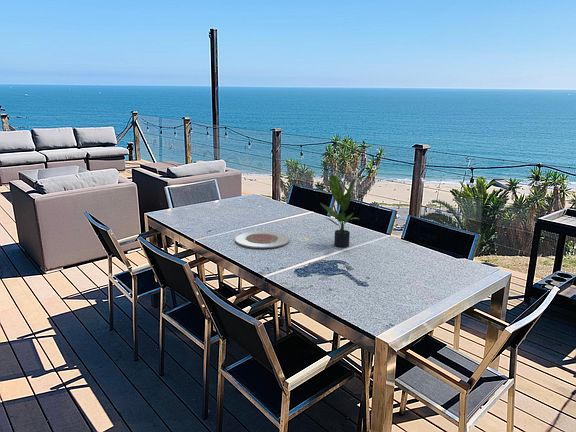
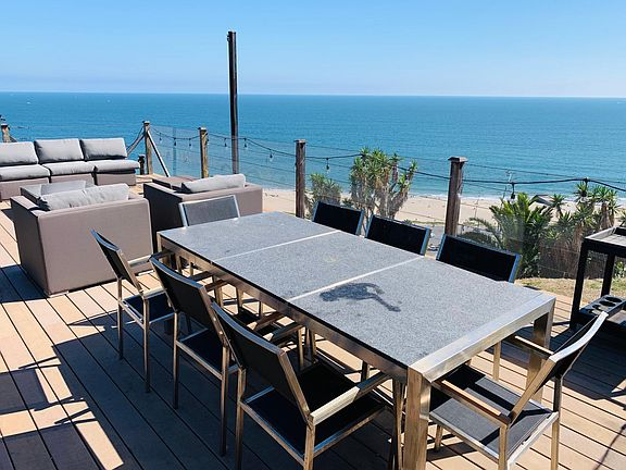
- potted plant [319,173,360,248]
- plate [234,230,290,249]
